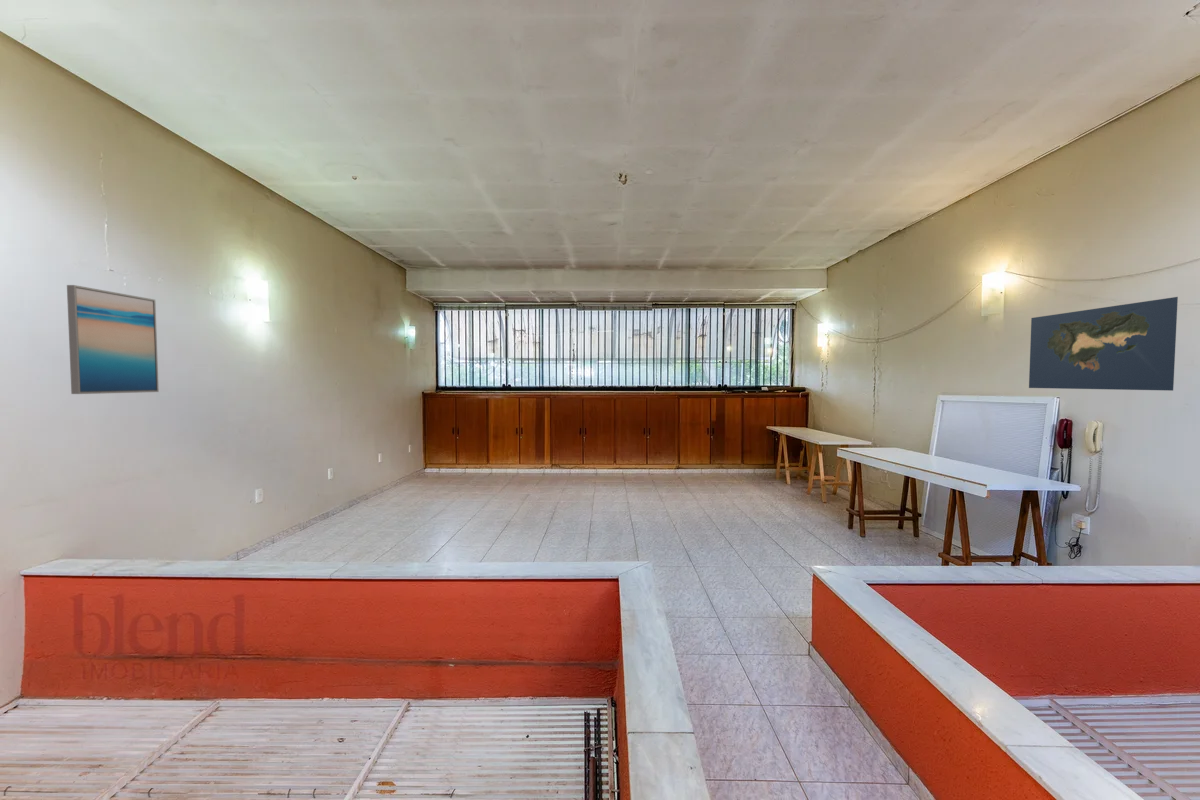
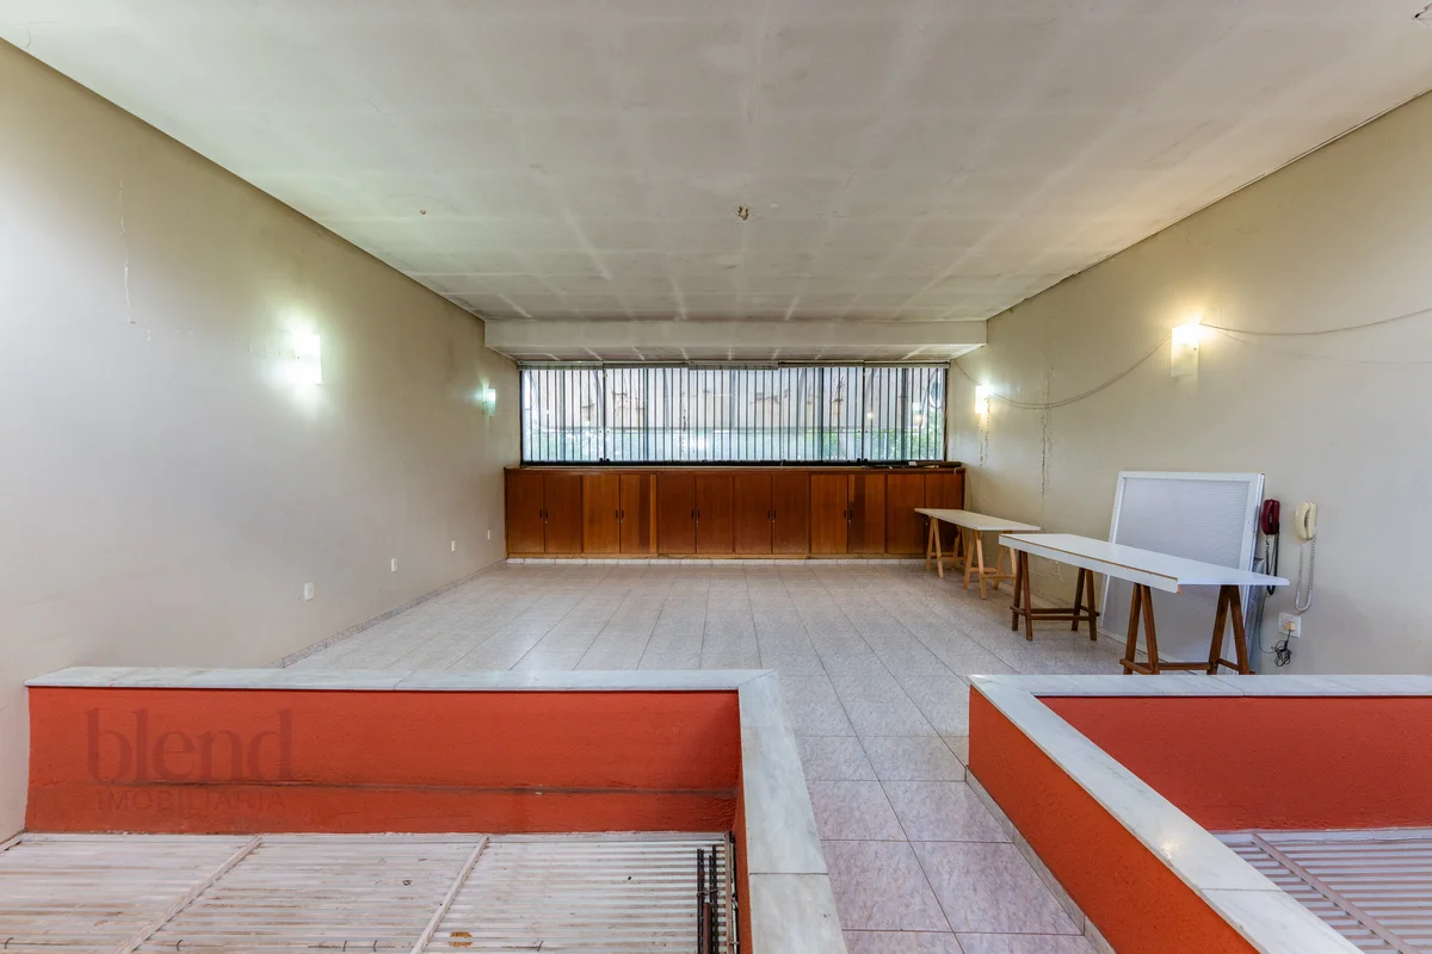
- wall art [66,284,160,395]
- map [1028,296,1179,392]
